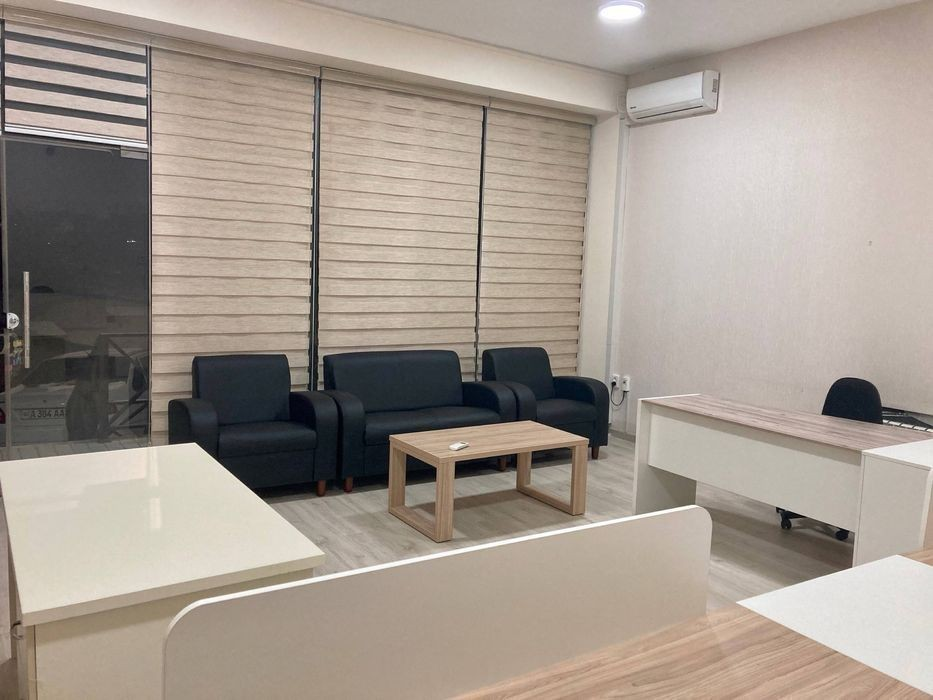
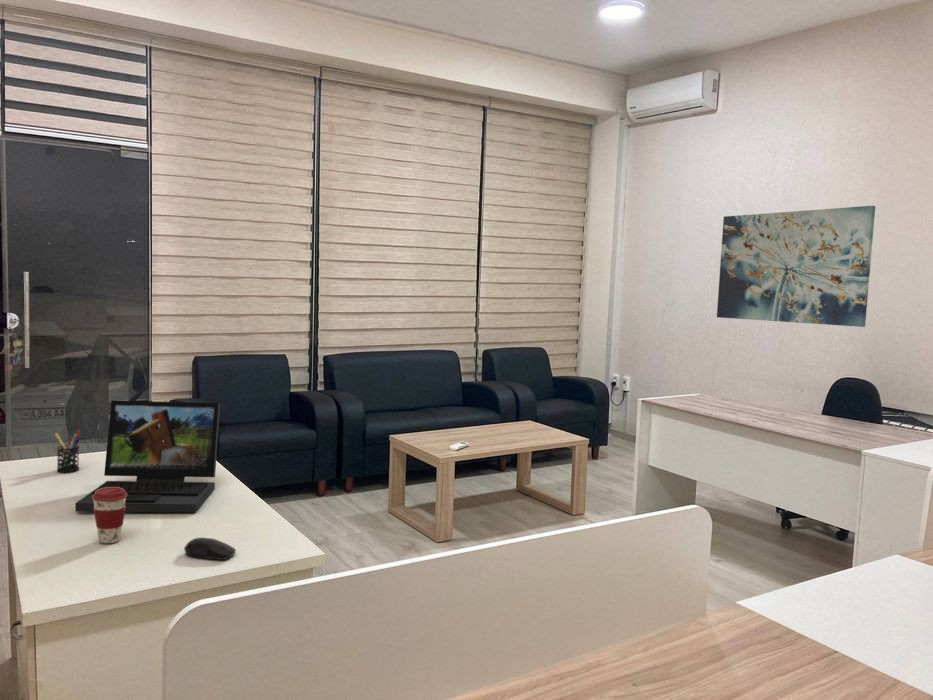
+ pen holder [53,429,81,473]
+ computer mouse [183,537,237,561]
+ wall art [716,205,876,328]
+ coffee cup [92,487,127,544]
+ laptop [74,400,221,513]
